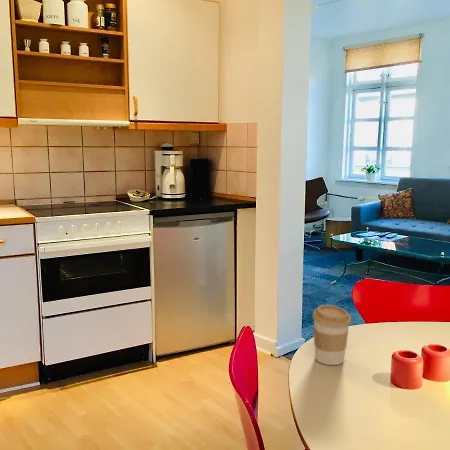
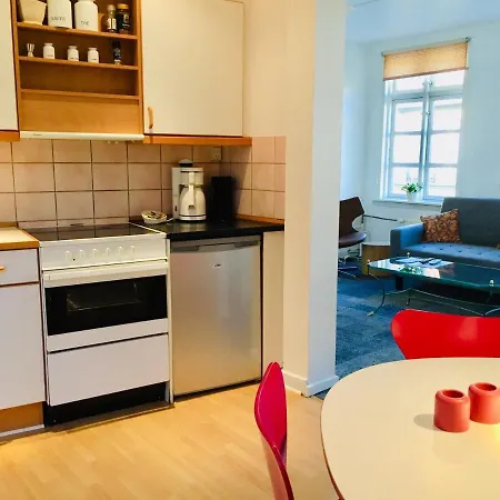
- coffee cup [311,304,352,366]
